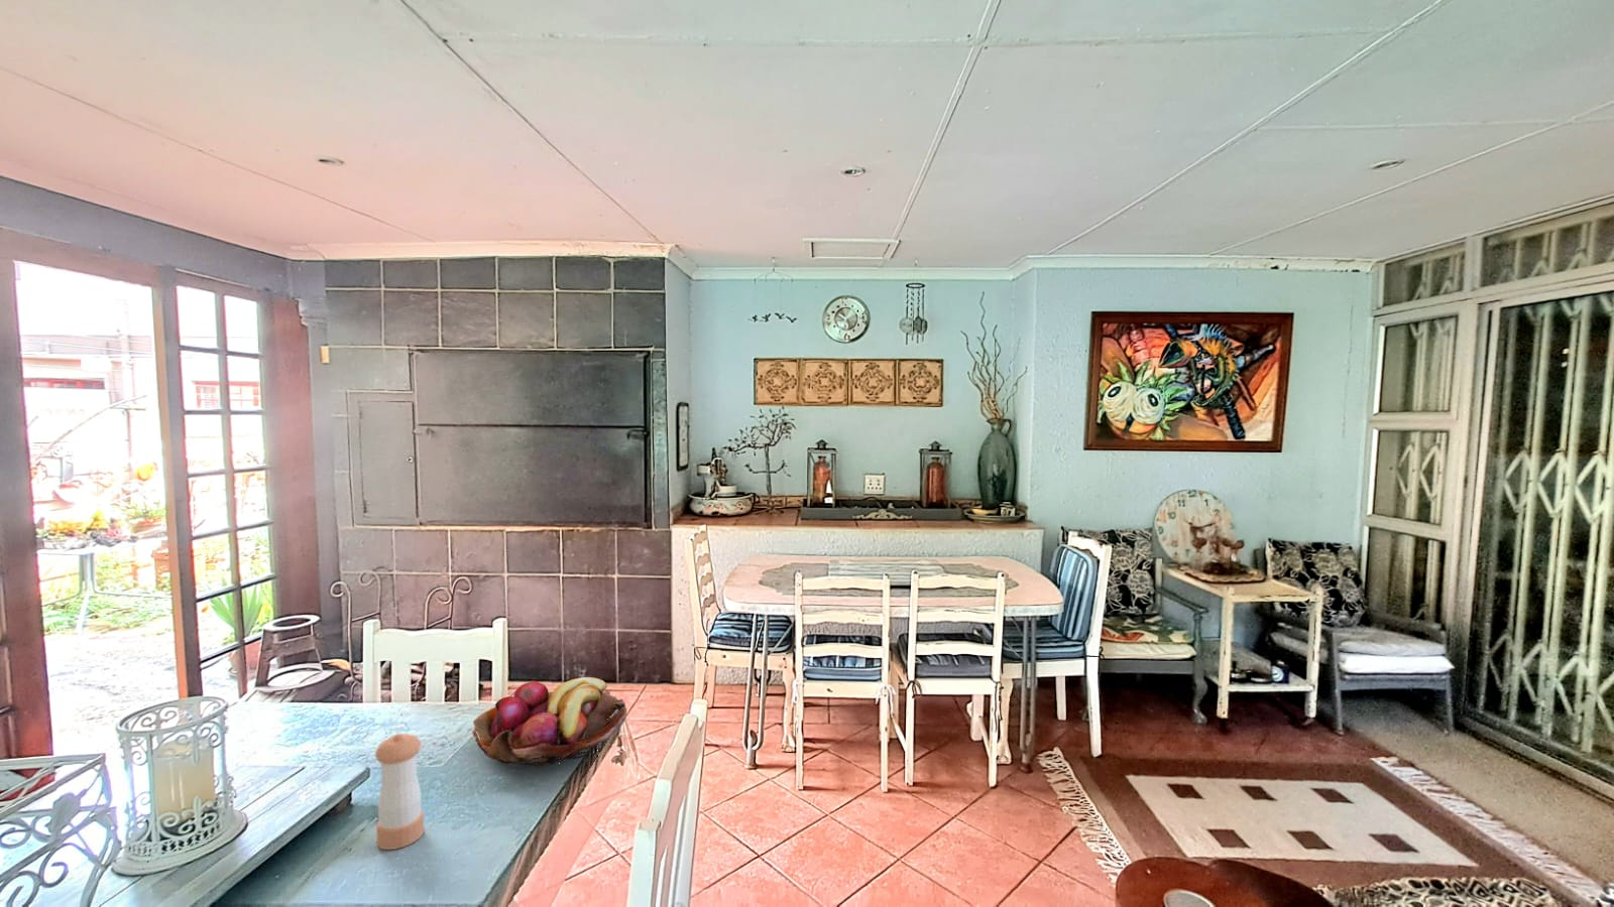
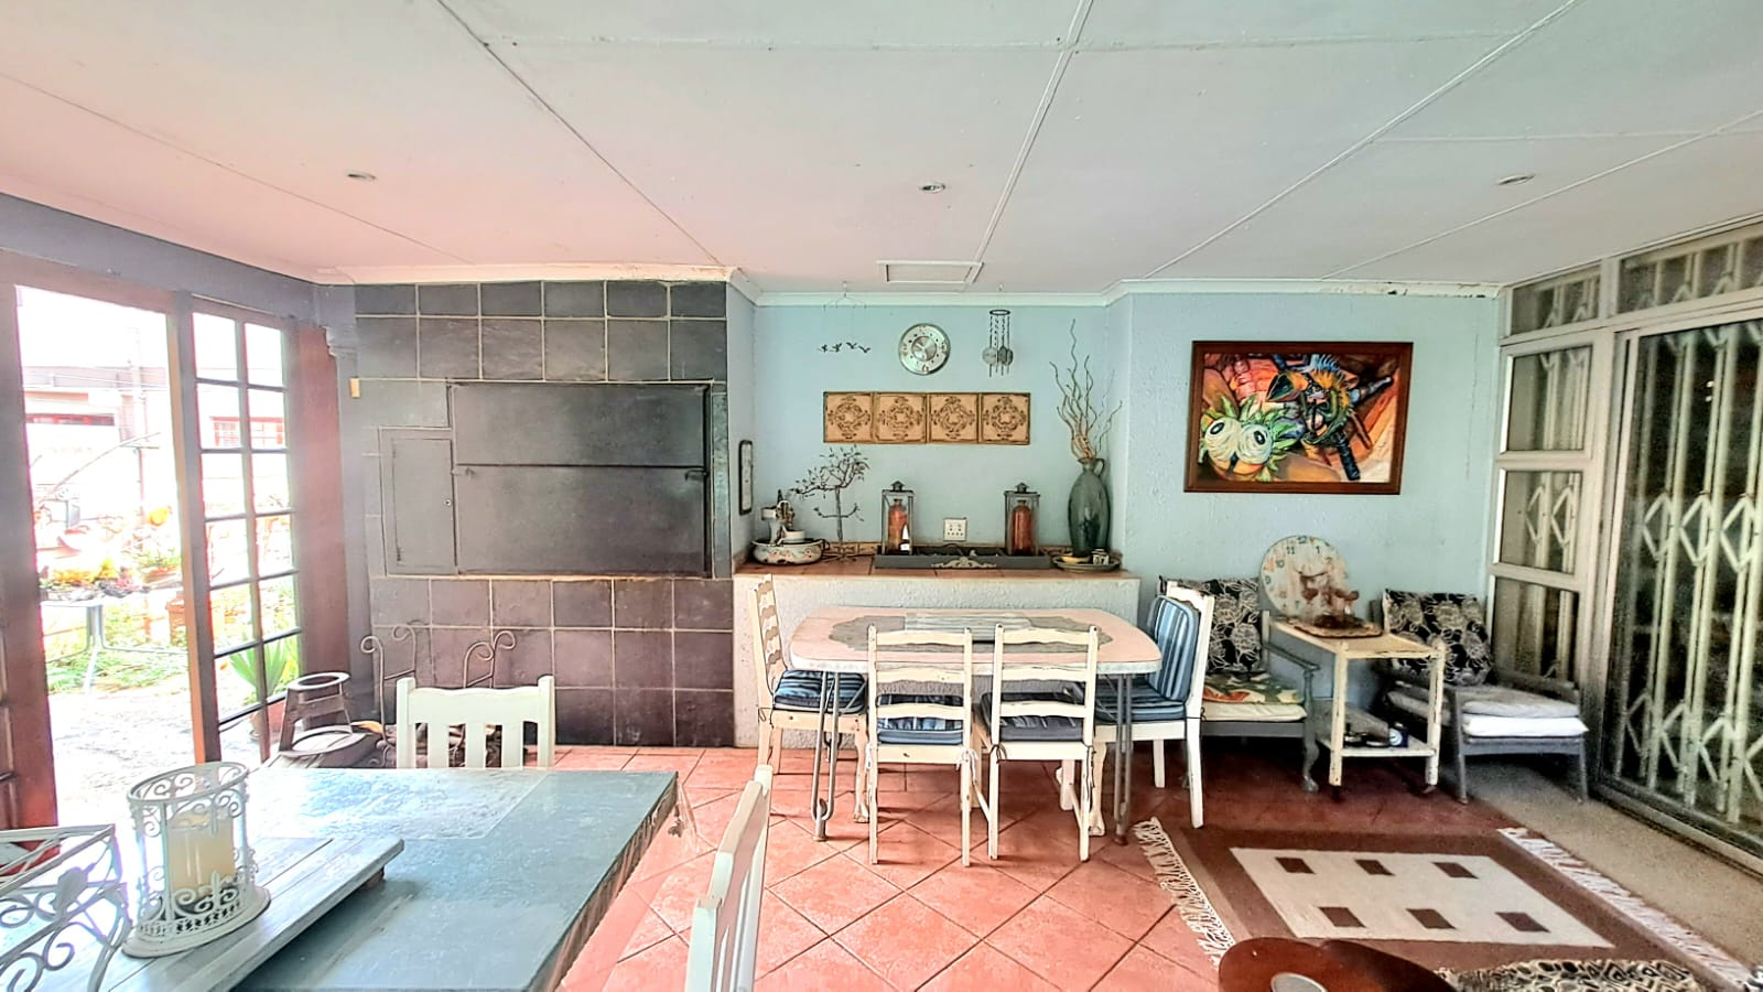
- fruit basket [471,677,627,767]
- pepper shaker [375,733,425,851]
